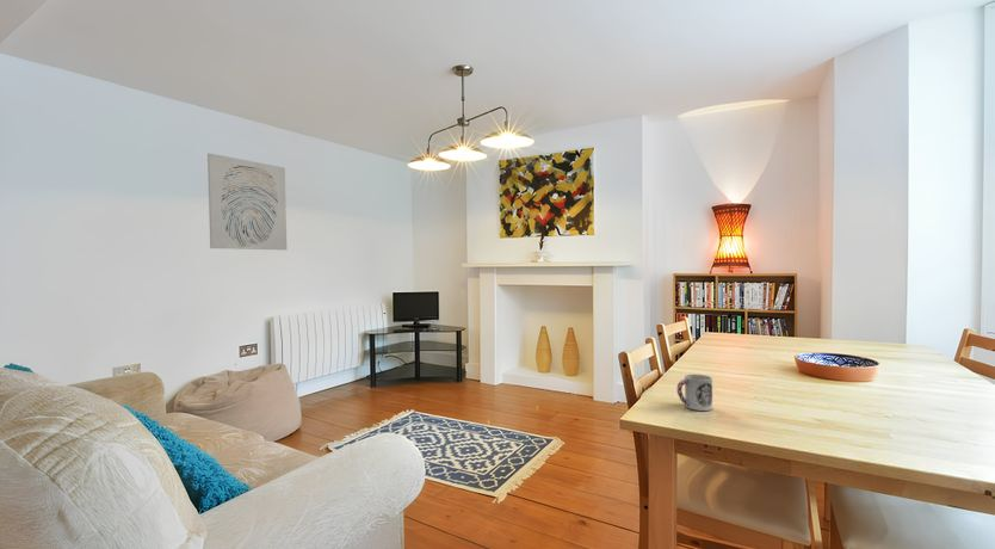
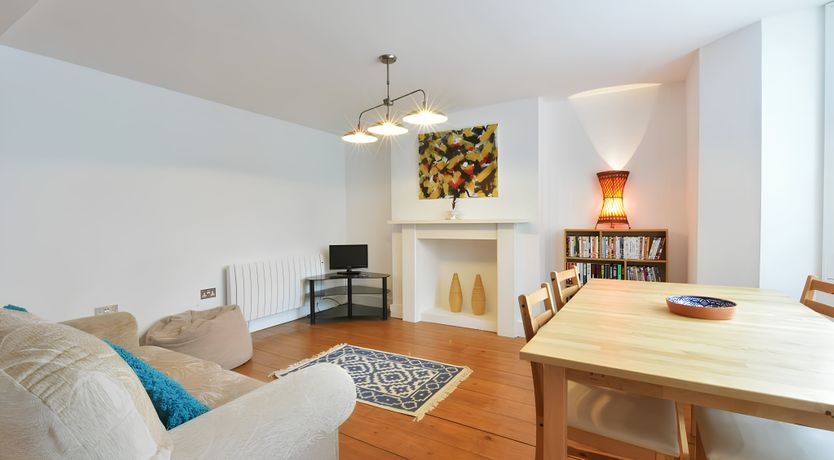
- wall art [206,152,288,251]
- cup [675,374,713,412]
